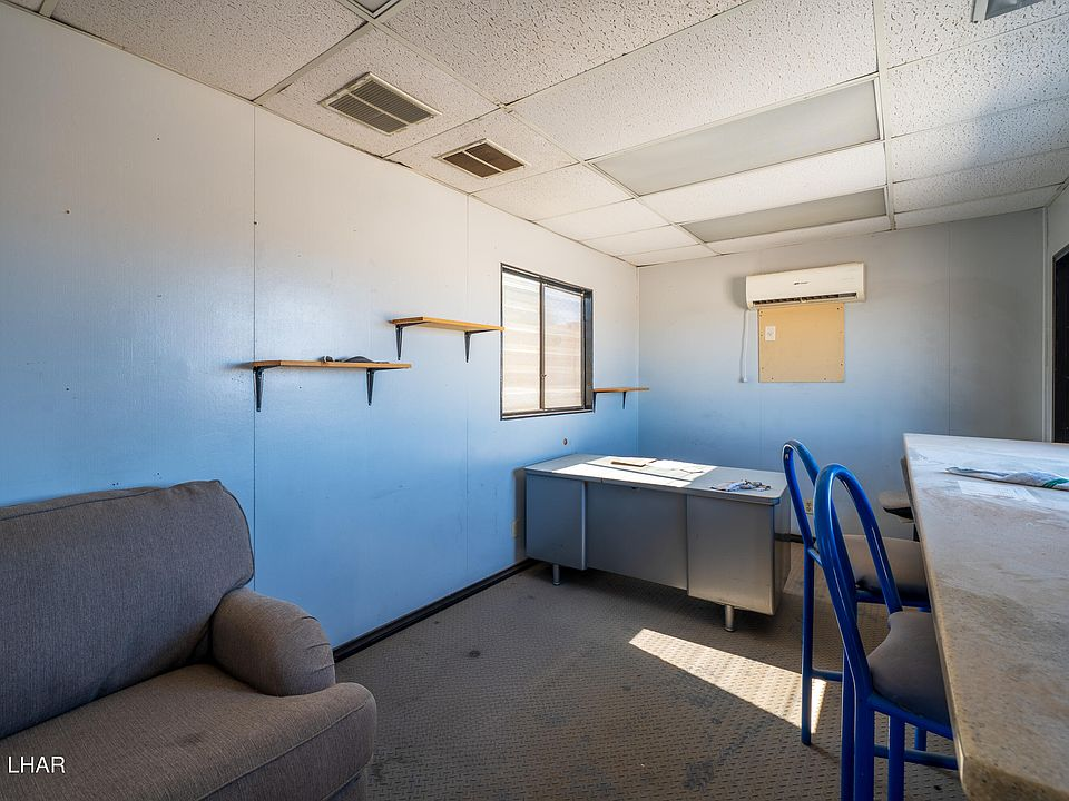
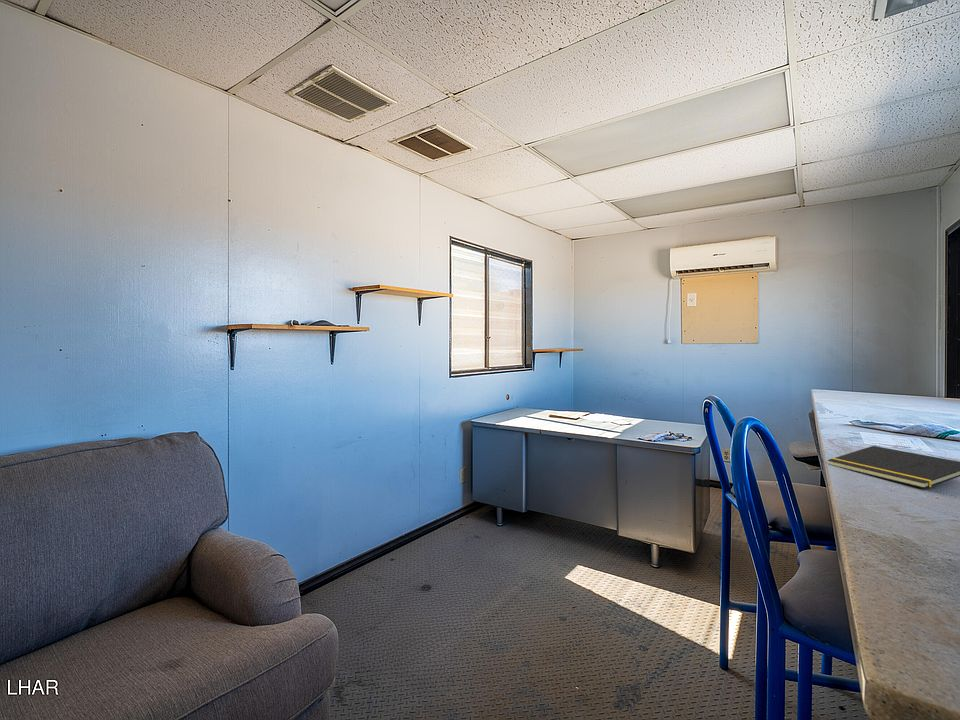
+ notepad [827,445,960,489]
